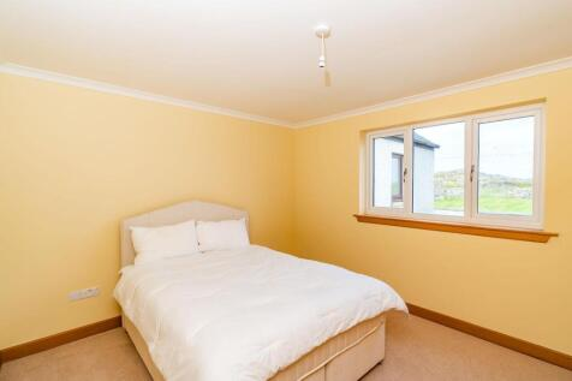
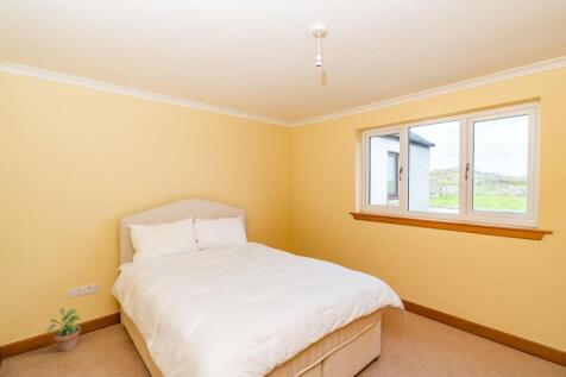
+ potted plant [44,307,82,353]
